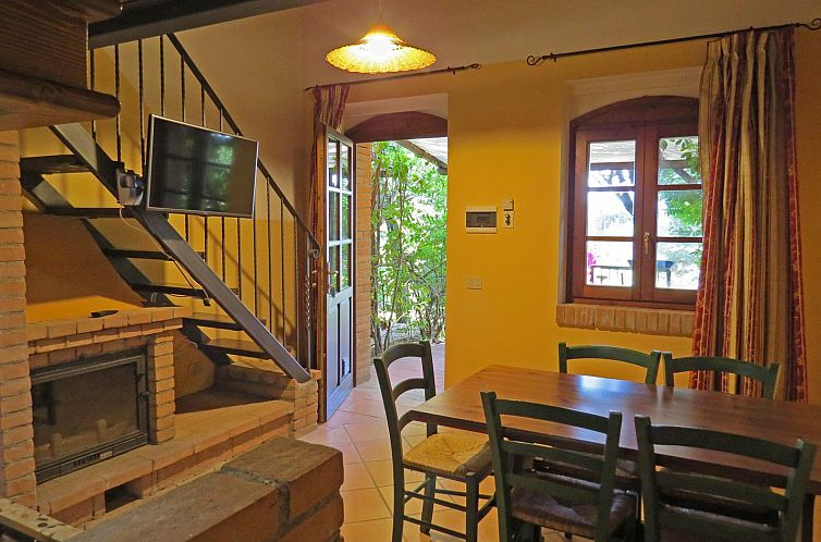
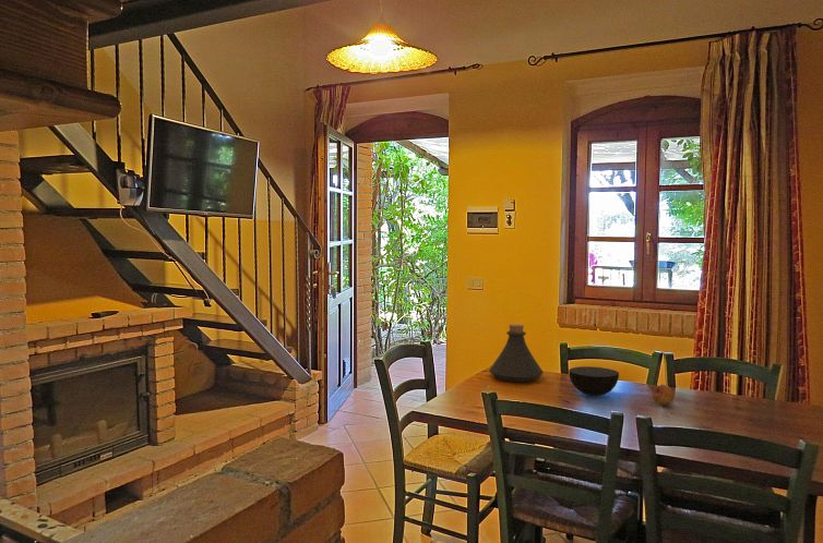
+ bowl [568,365,620,397]
+ bottle [488,323,545,383]
+ fruit [652,384,676,406]
